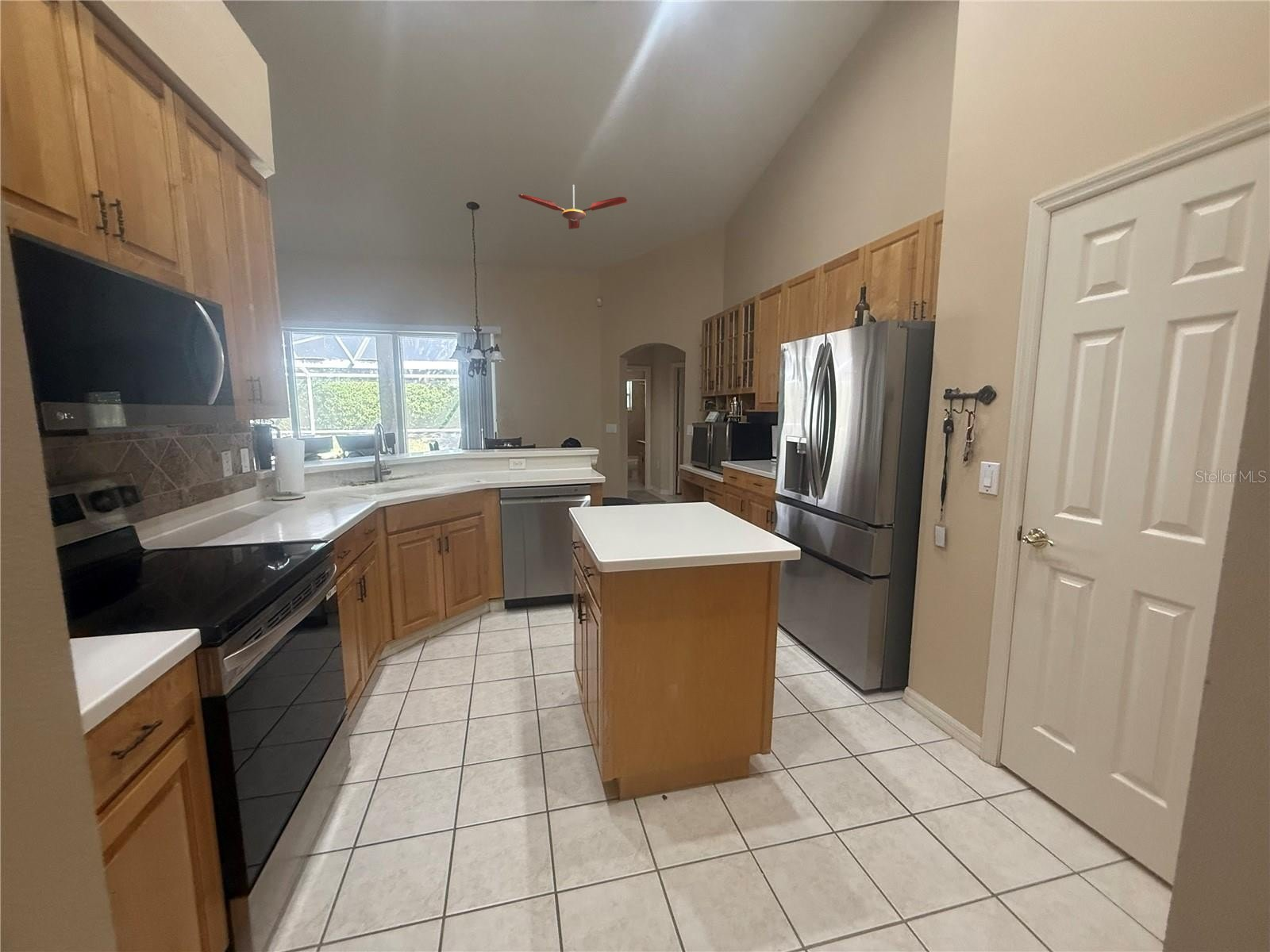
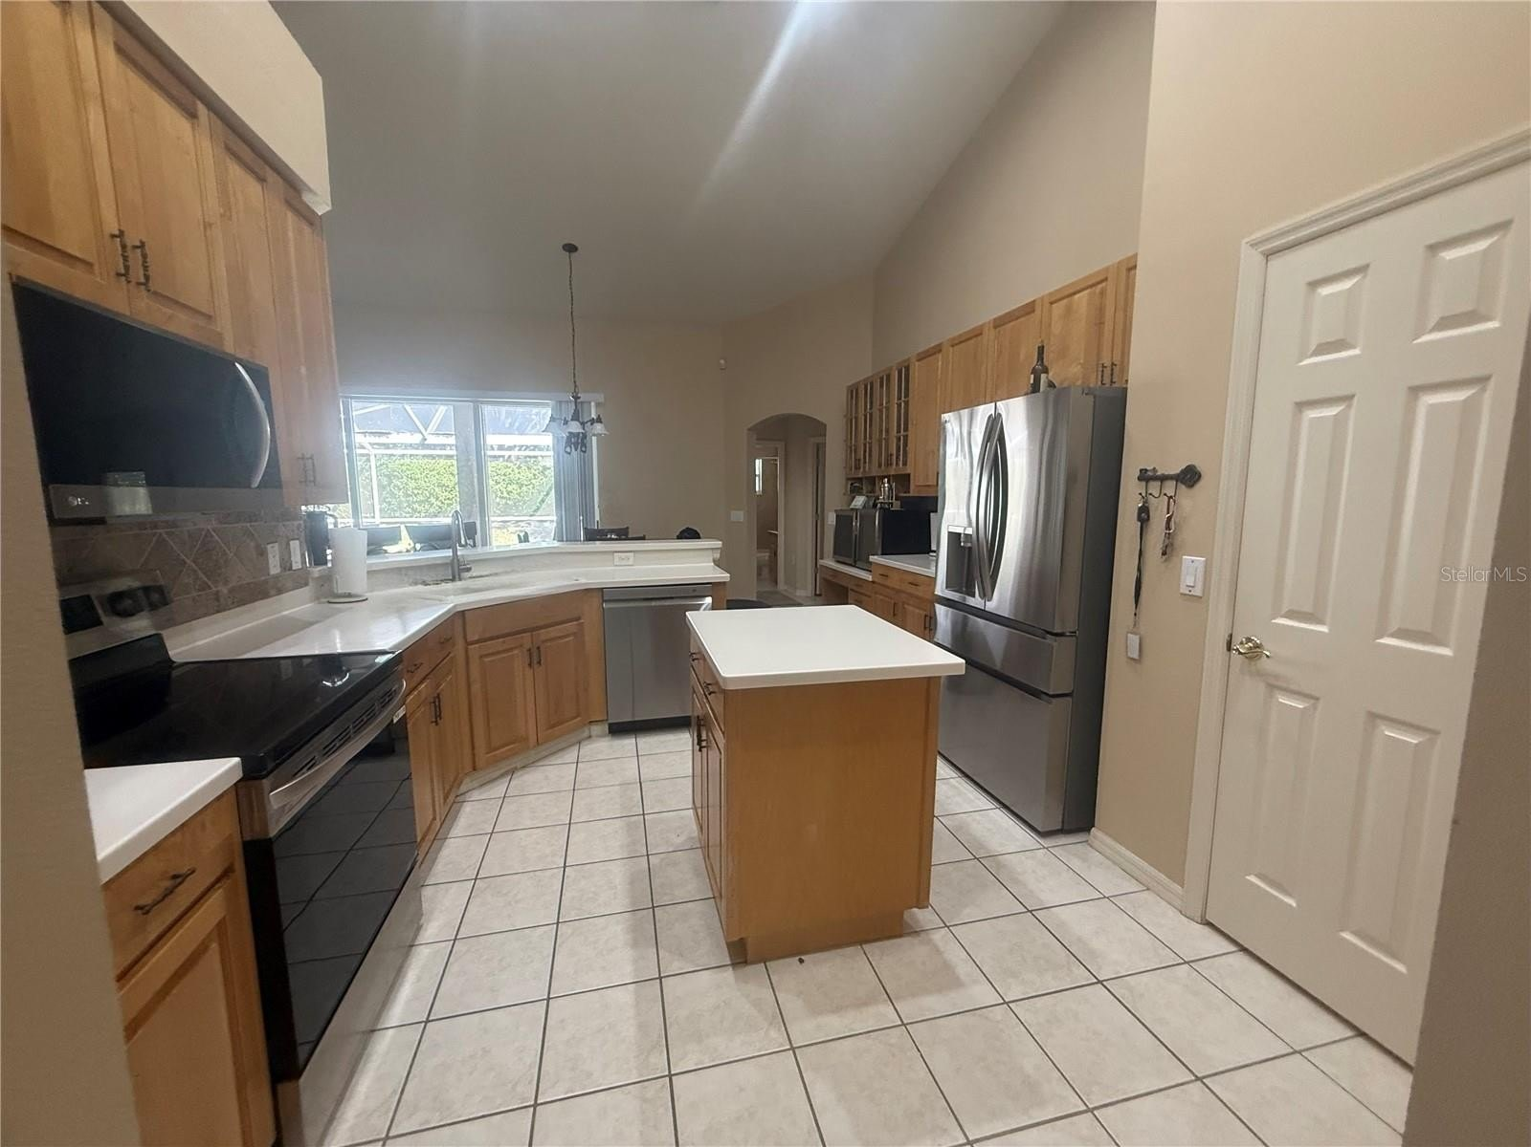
- ceiling fan [518,184,628,230]
